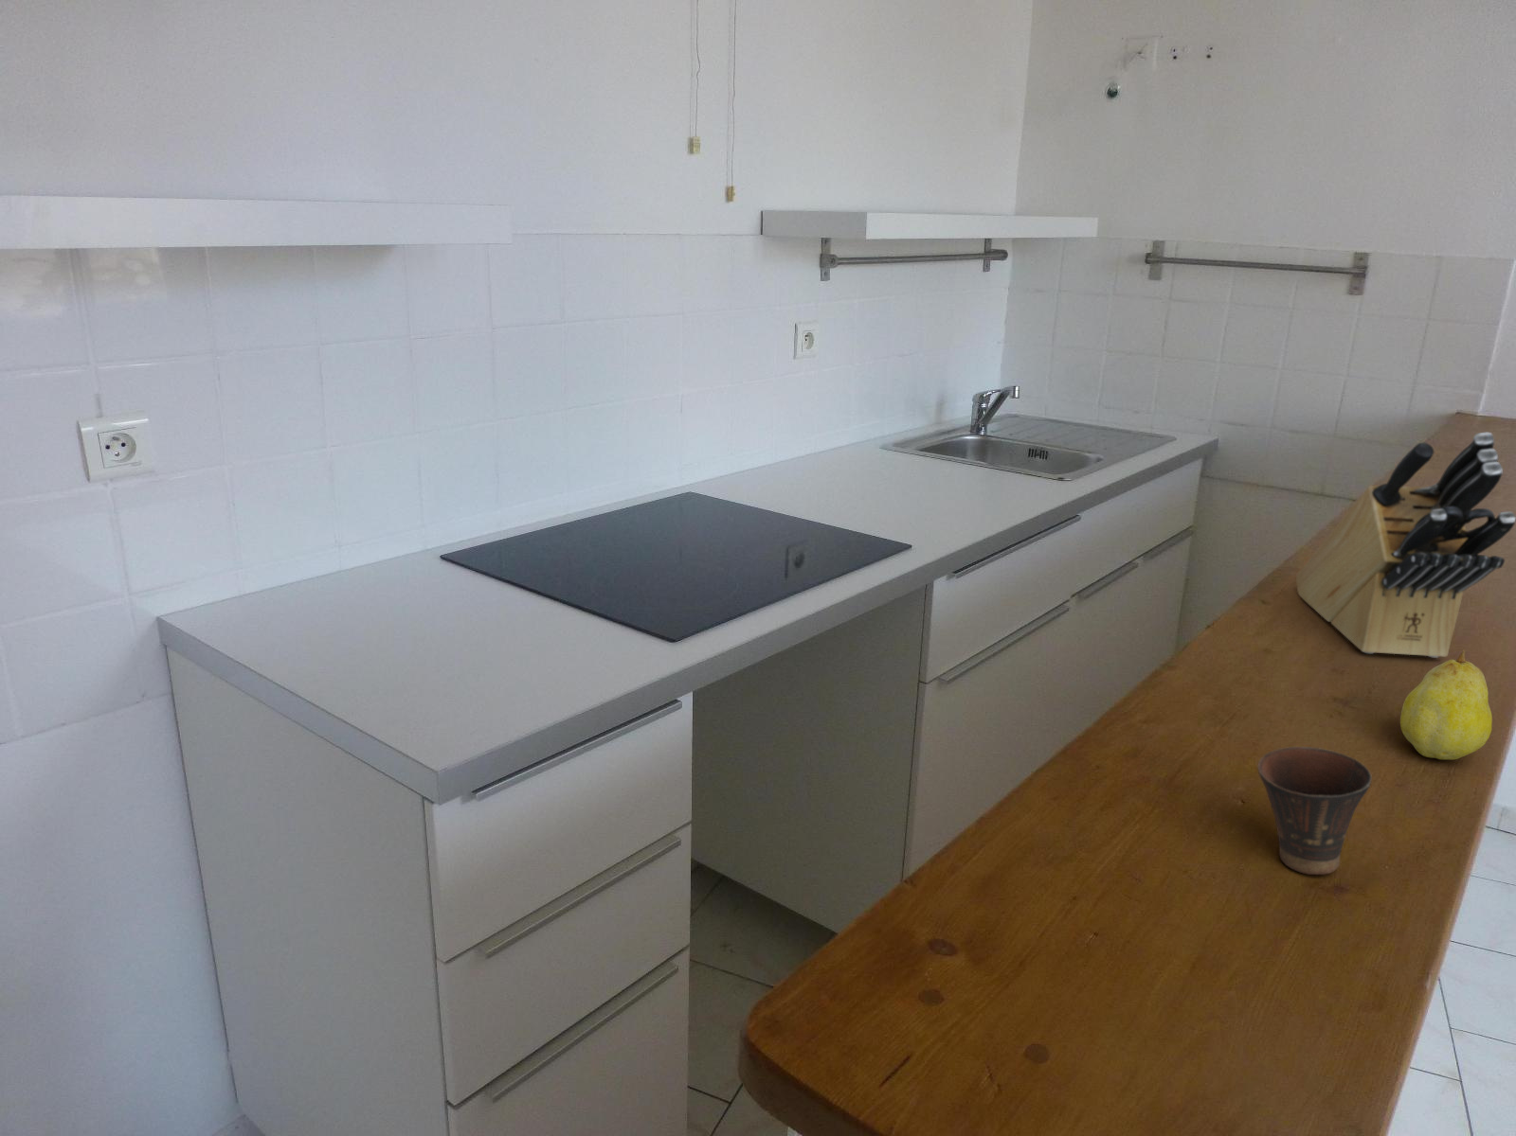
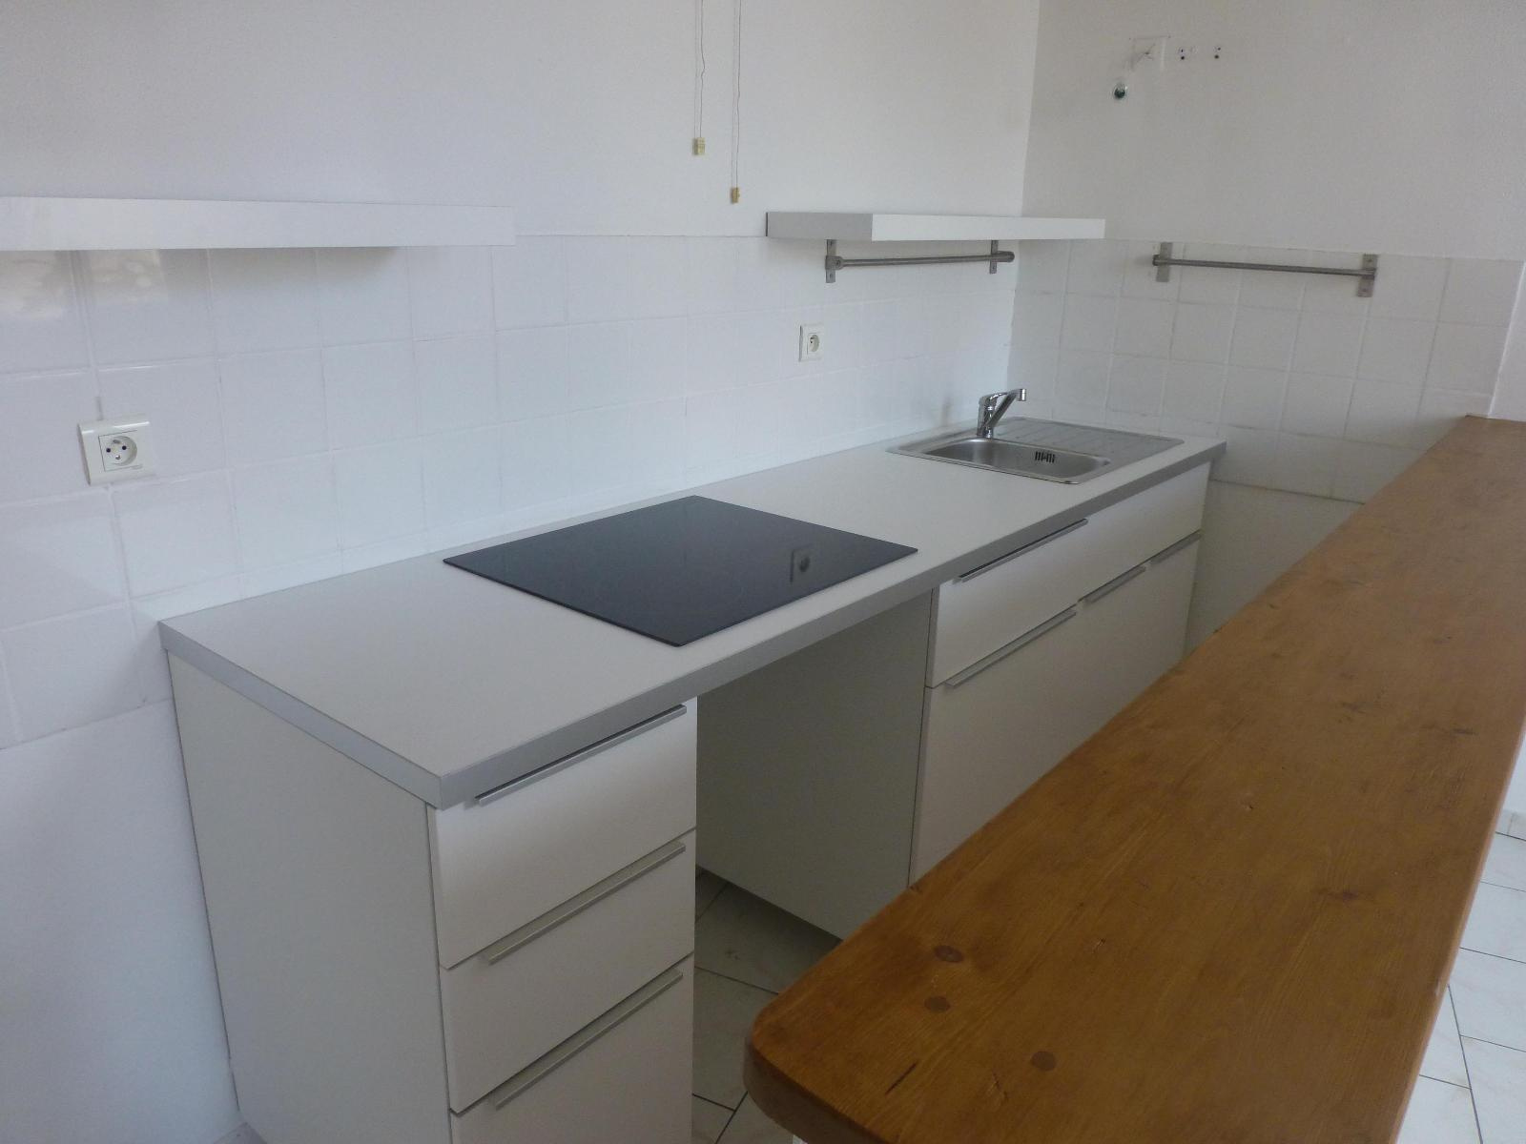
- knife block [1295,431,1516,659]
- cup [1257,746,1373,876]
- fruit [1399,648,1493,760]
